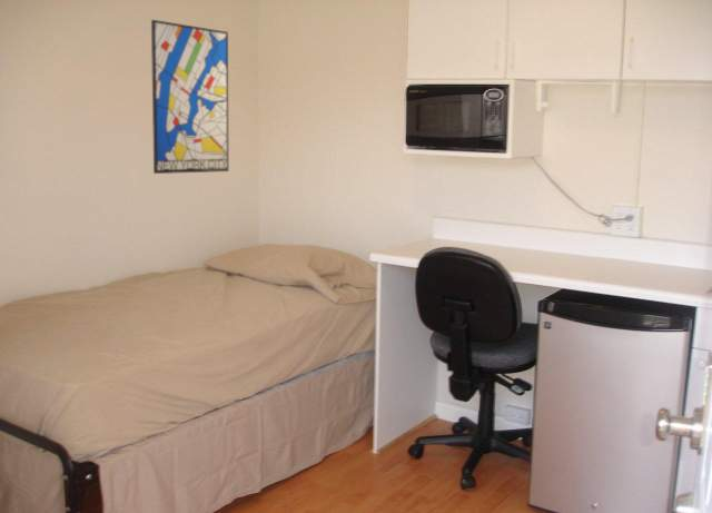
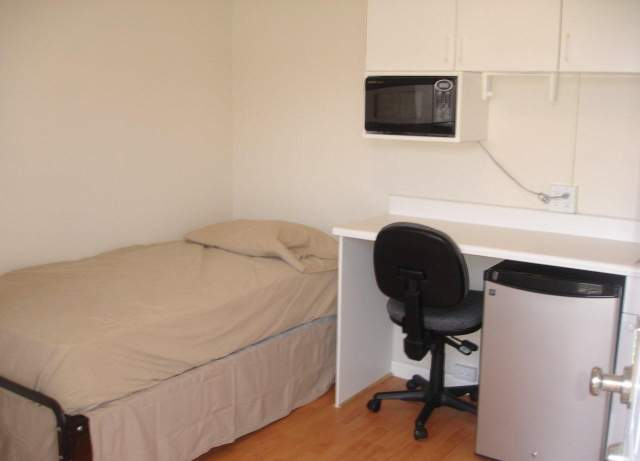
- wall art [150,19,229,175]
